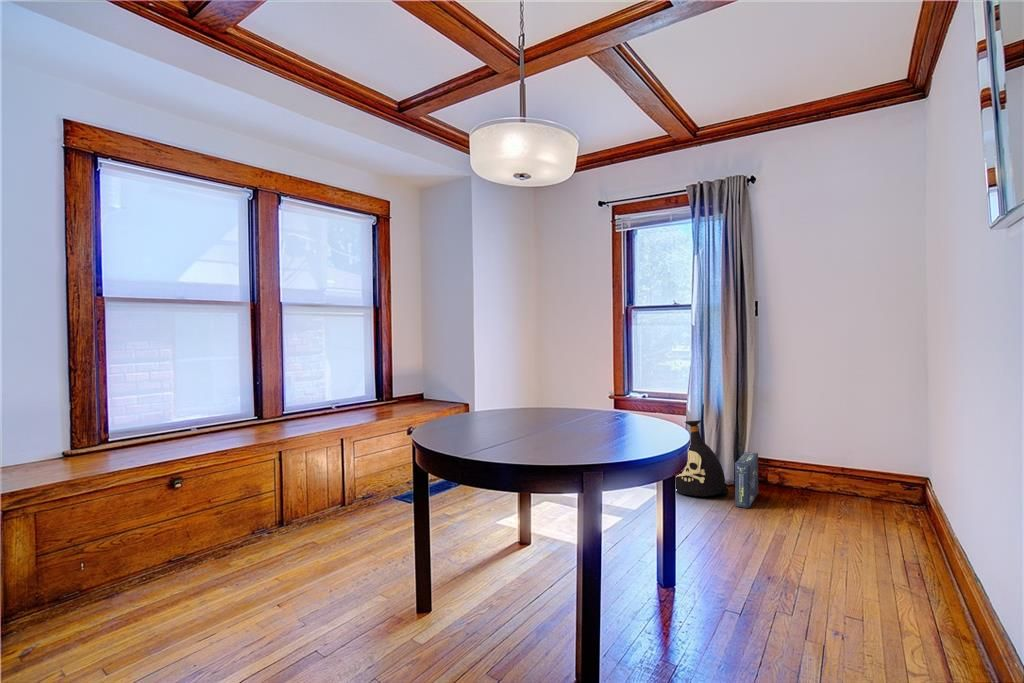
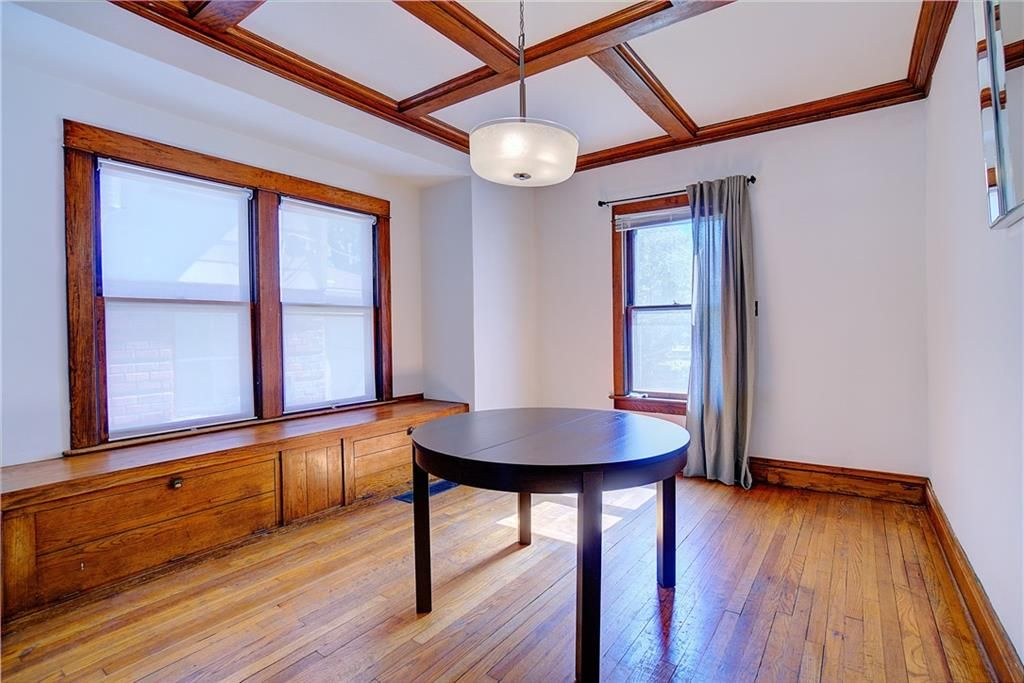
- box [734,451,759,509]
- bag [676,419,729,497]
